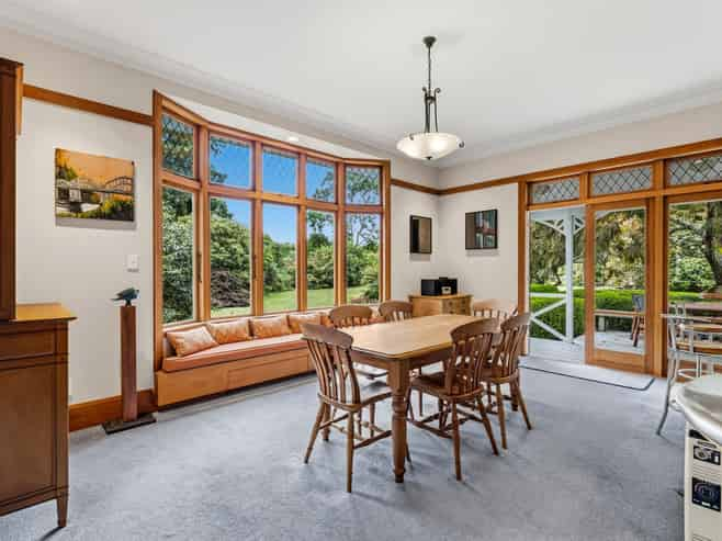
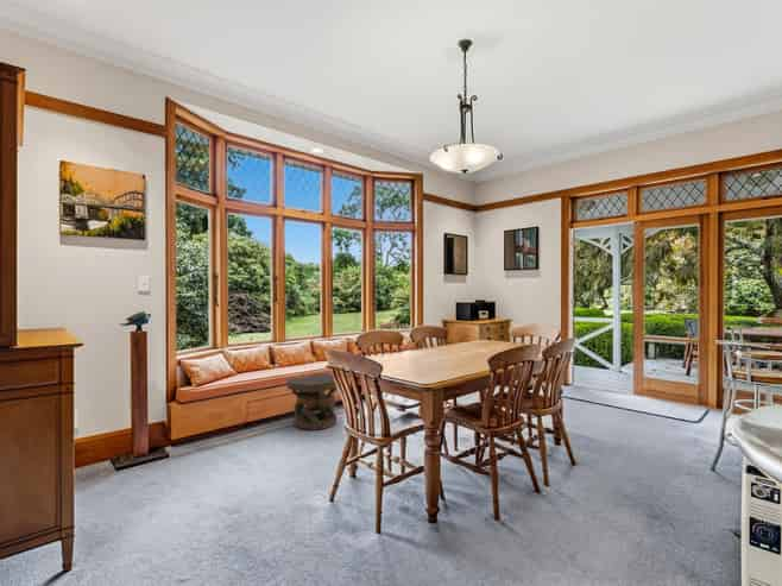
+ carved stool [286,372,339,431]
